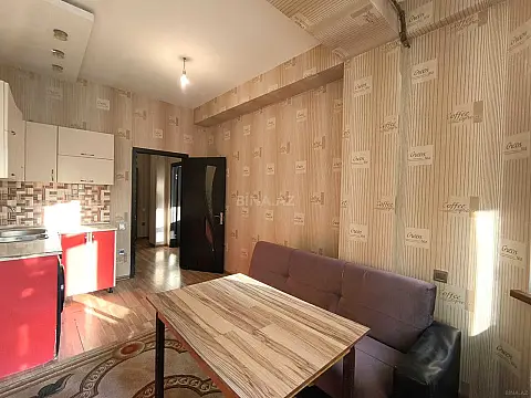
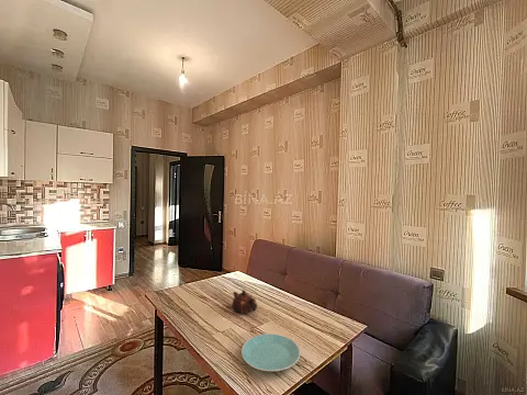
+ teapot [232,289,258,315]
+ plate [240,332,301,373]
